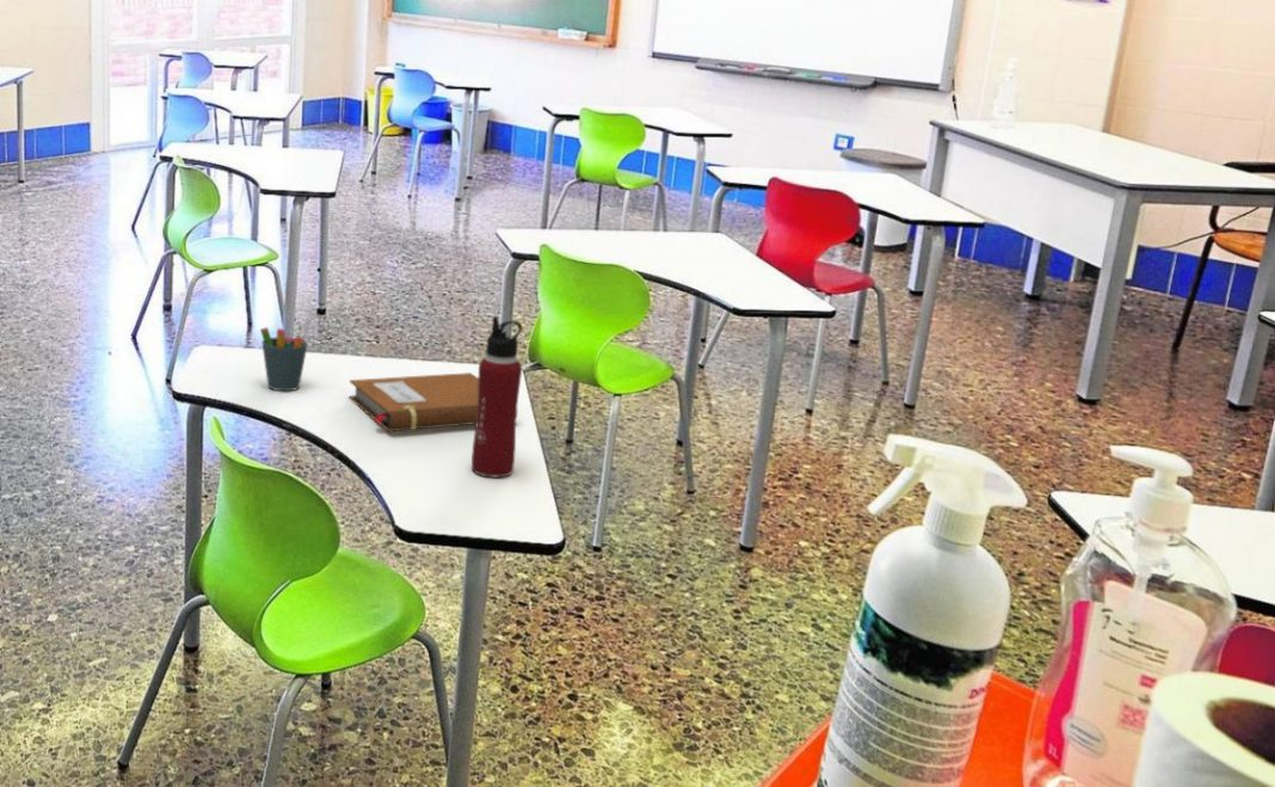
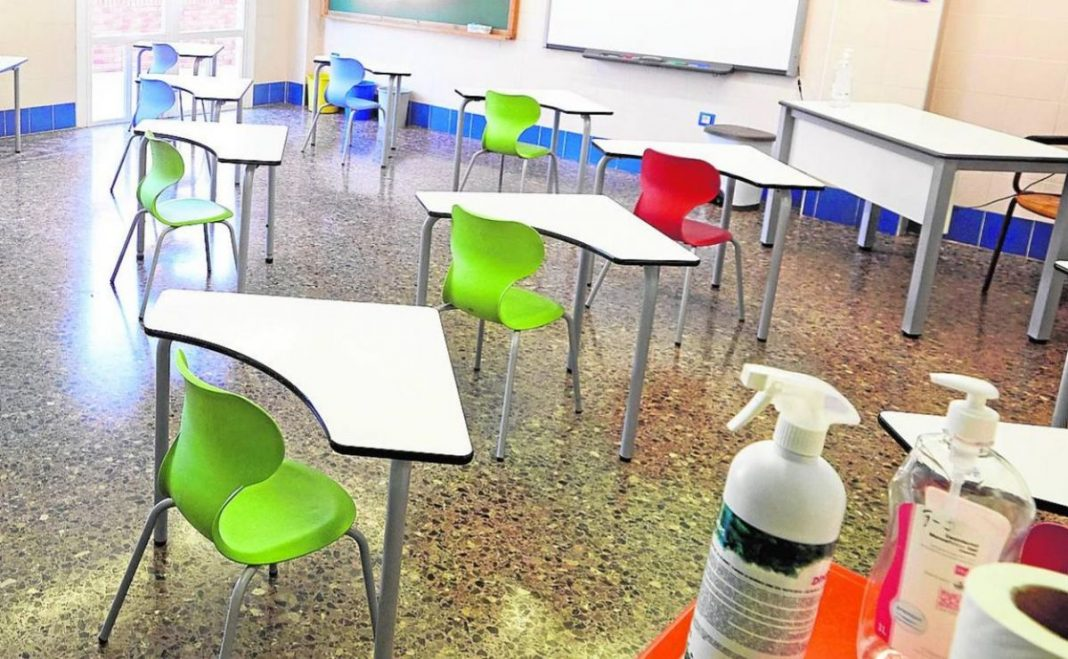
- water bottle [470,315,523,478]
- pen holder [259,318,312,392]
- notebook [349,371,518,432]
